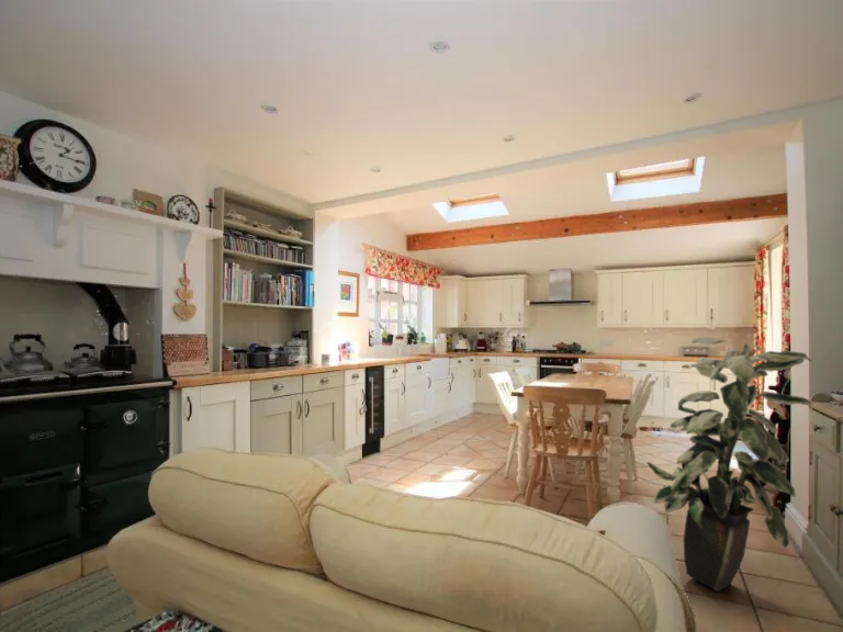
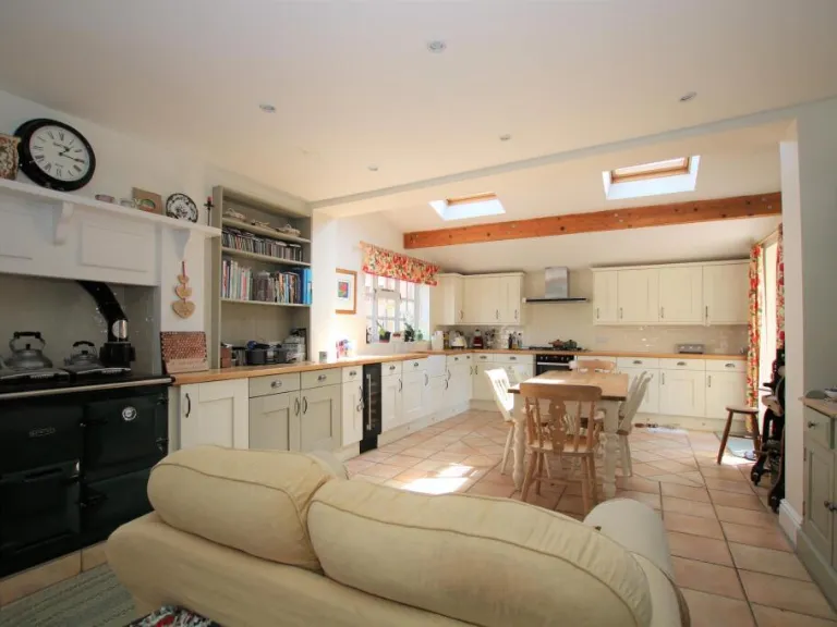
- indoor plant [645,336,814,592]
